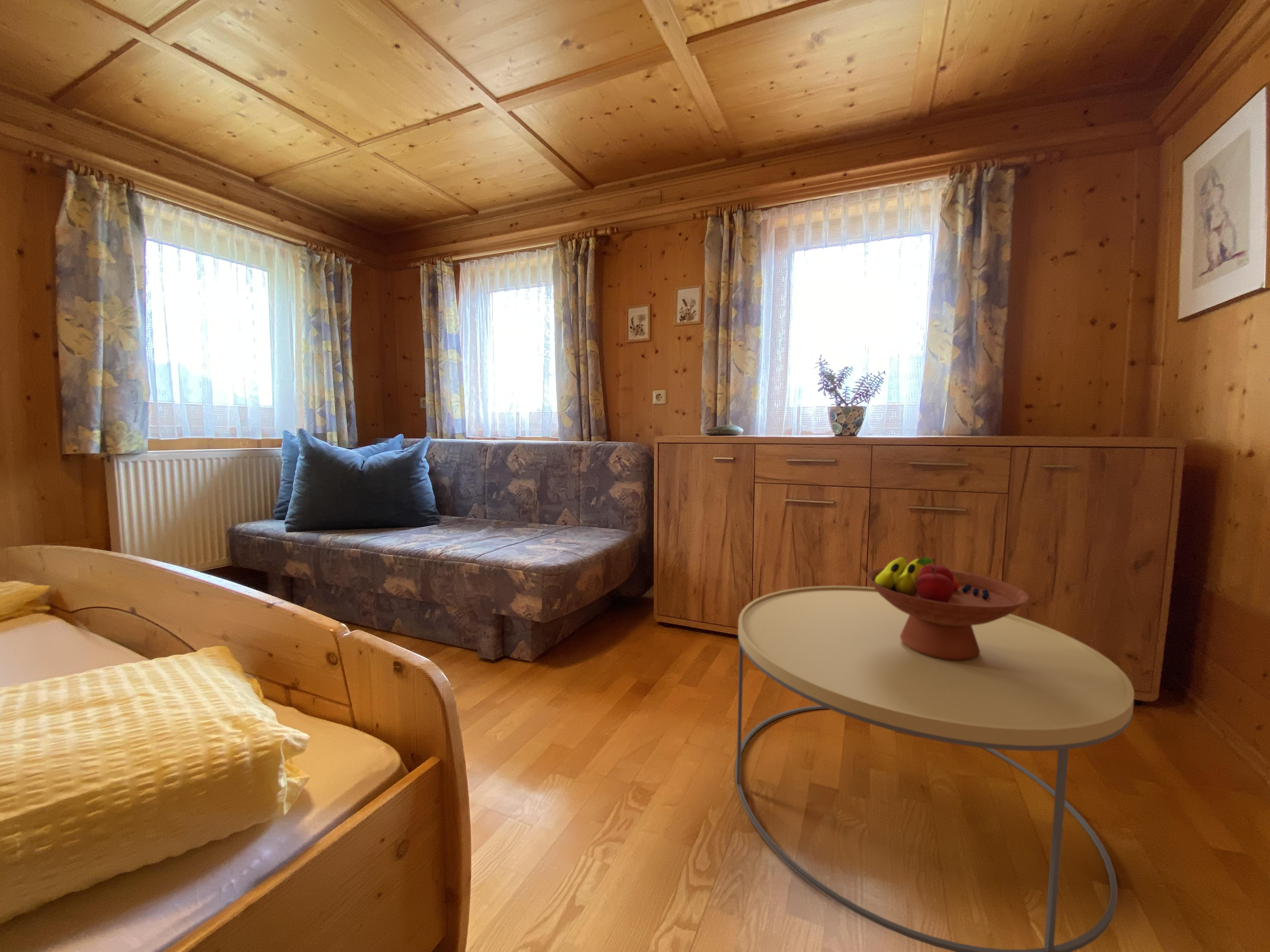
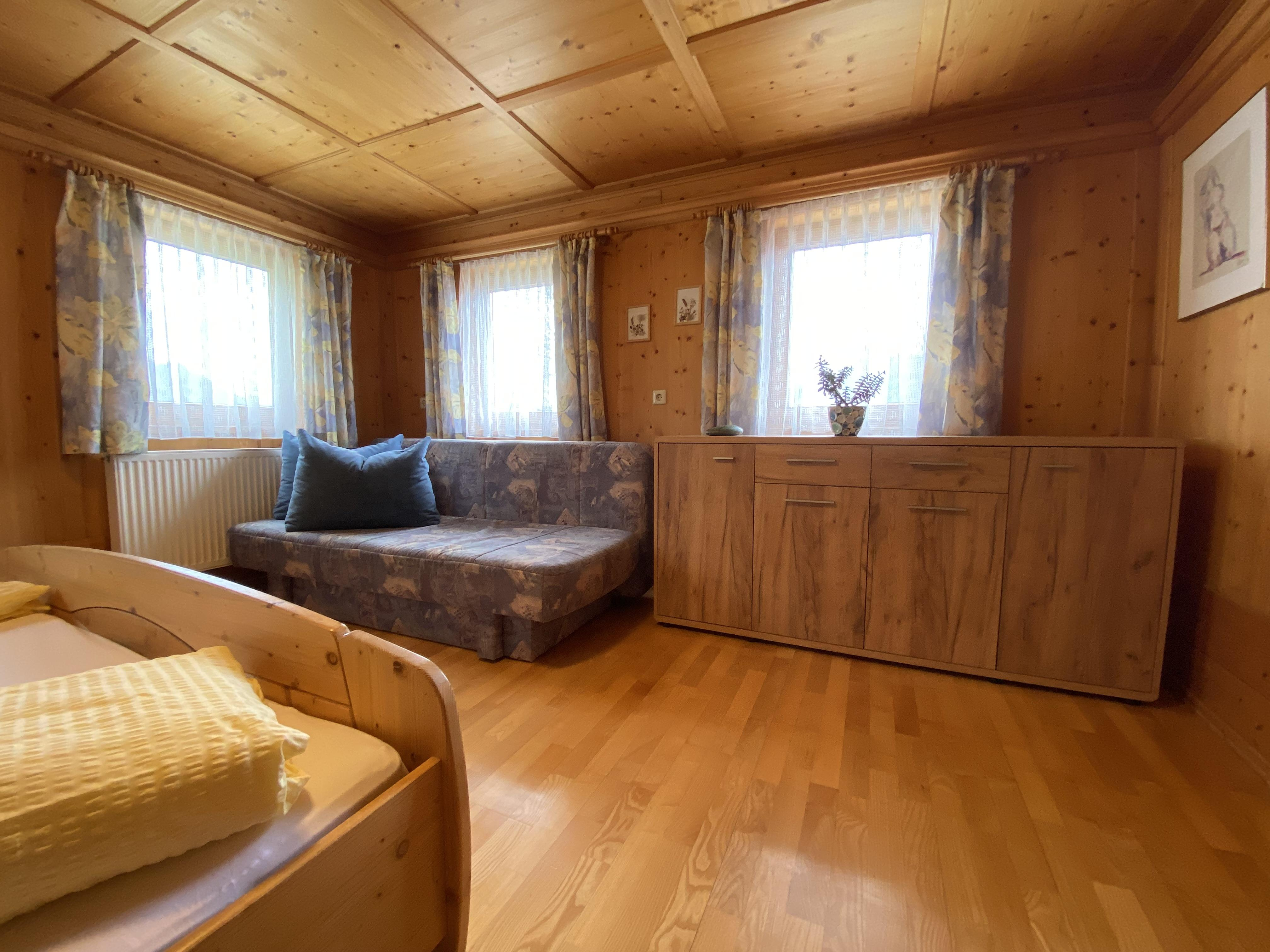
- fruit bowl [866,557,1030,660]
- coffee table [735,586,1134,952]
